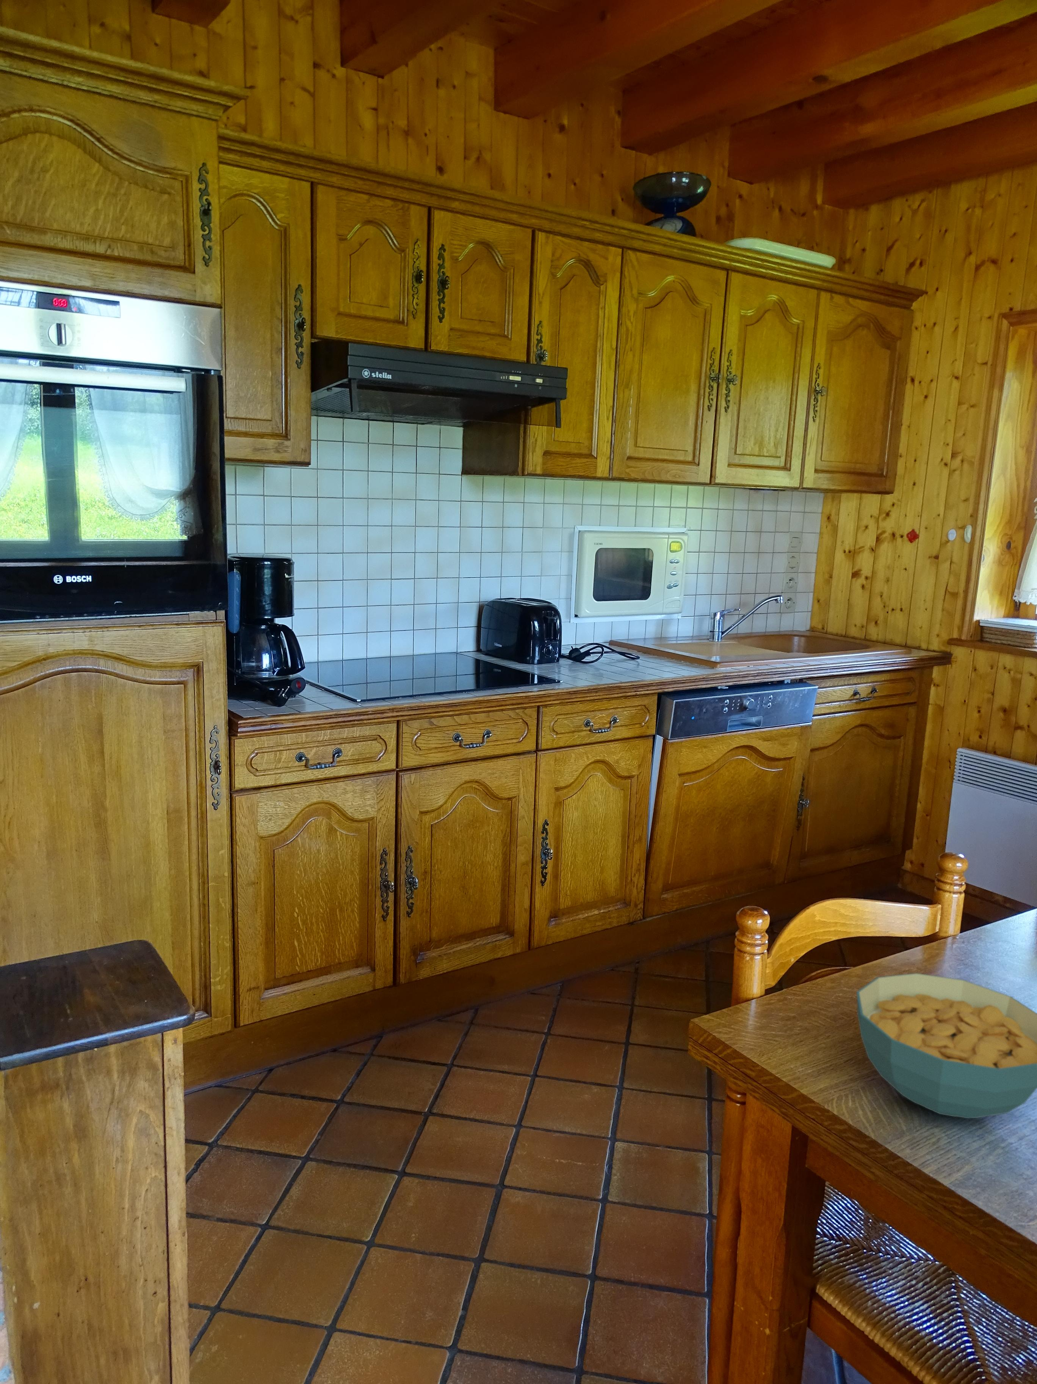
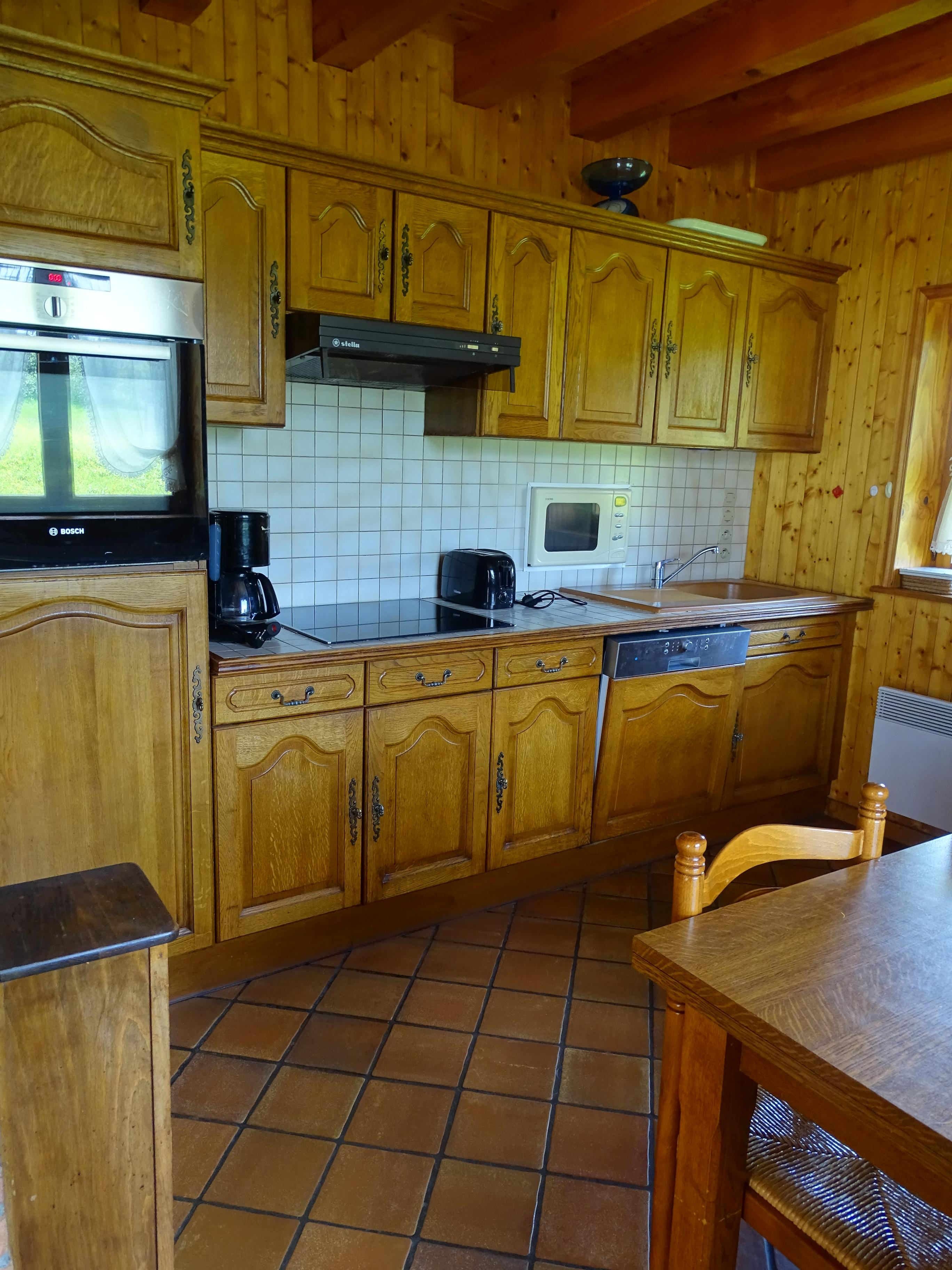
- cereal bowl [856,973,1037,1119]
